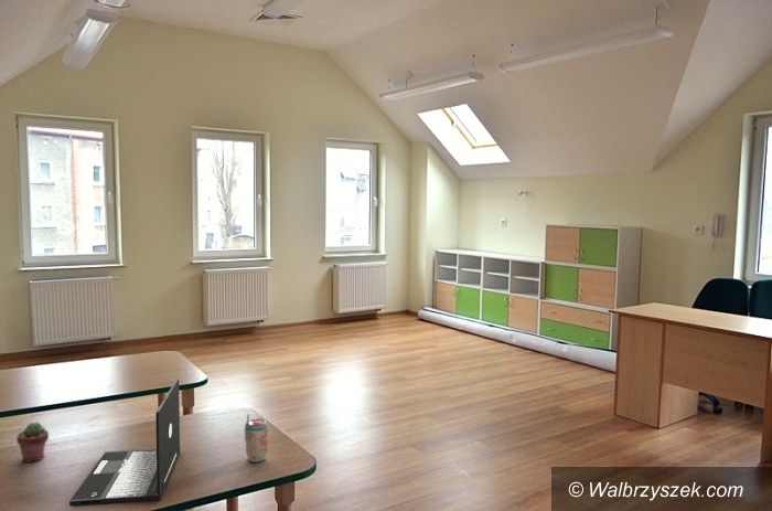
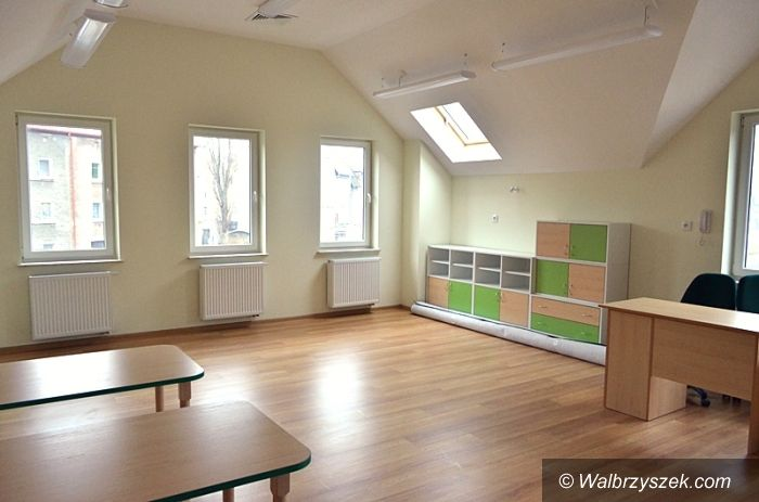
- beverage can [244,413,269,464]
- potted succulent [15,420,50,464]
- laptop [68,377,181,508]
